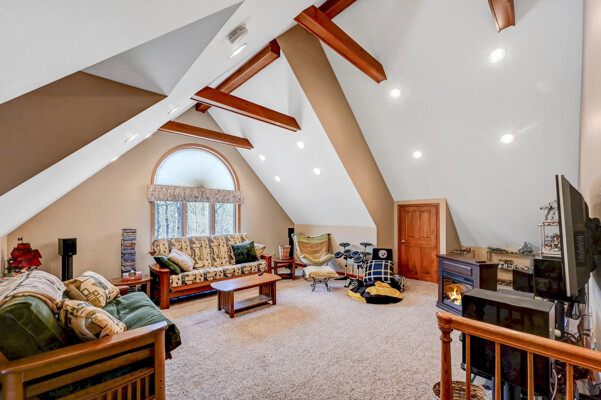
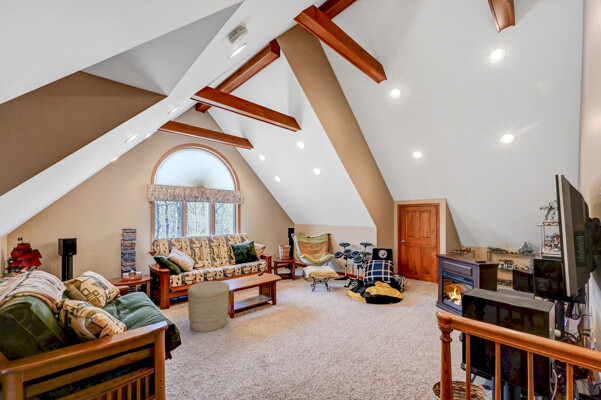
+ basket [186,280,230,333]
